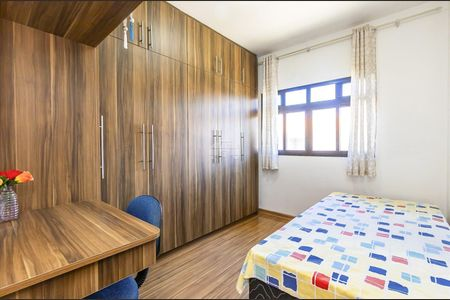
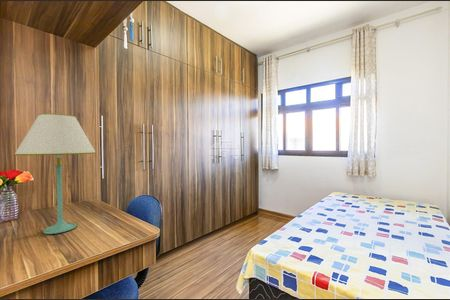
+ table lamp [13,112,97,235]
